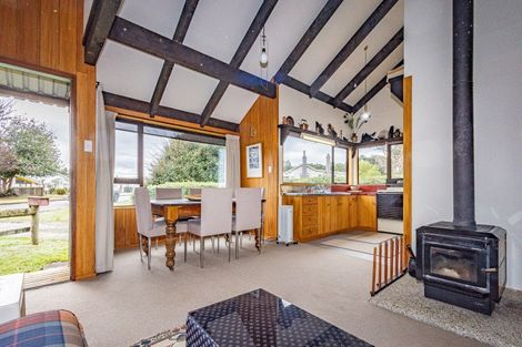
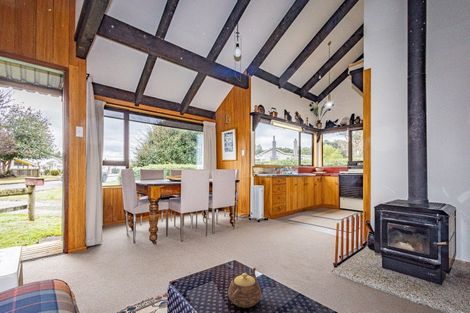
+ teapot [227,267,262,309]
